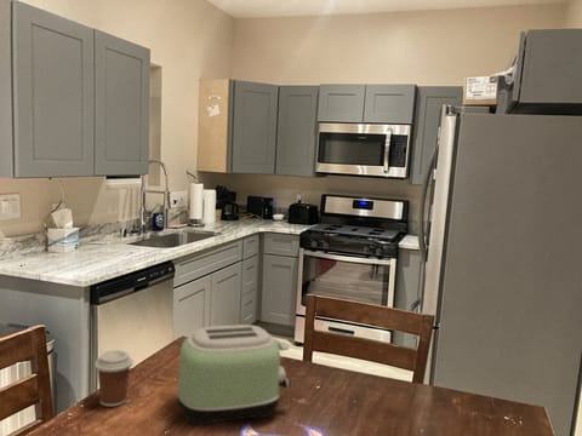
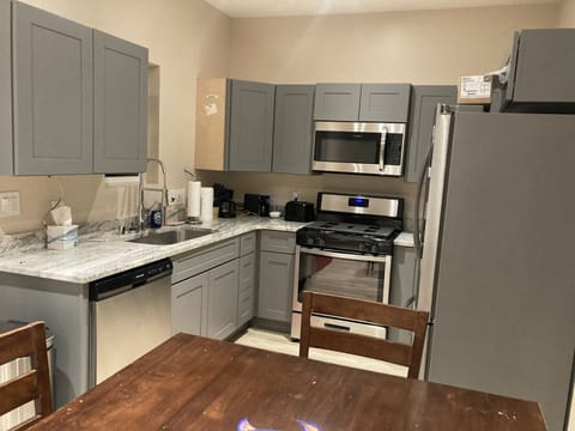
- coffee cup [93,349,135,408]
- toaster [176,323,292,426]
